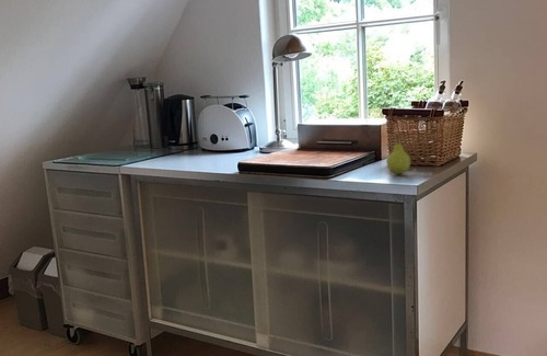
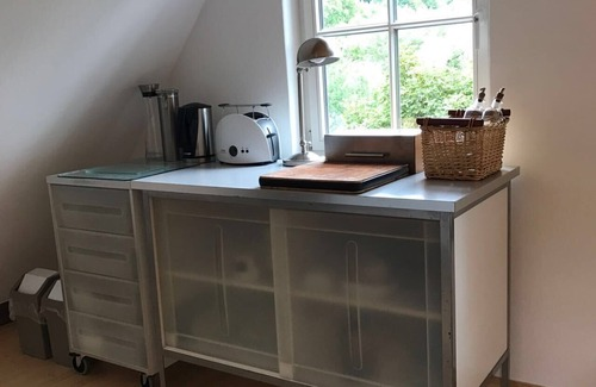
- fruit [385,131,411,175]
